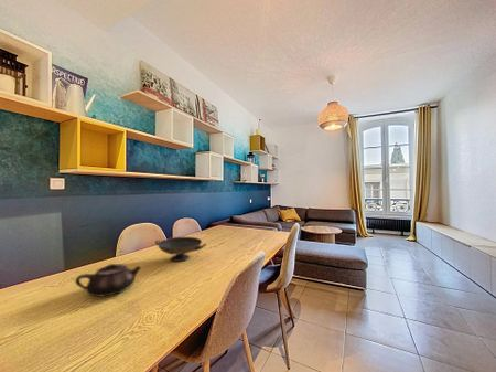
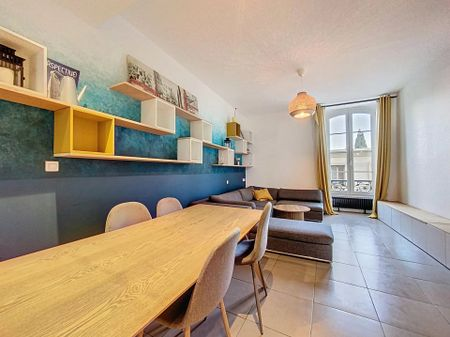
- decorative bowl [154,236,207,263]
- teapot [74,263,142,297]
